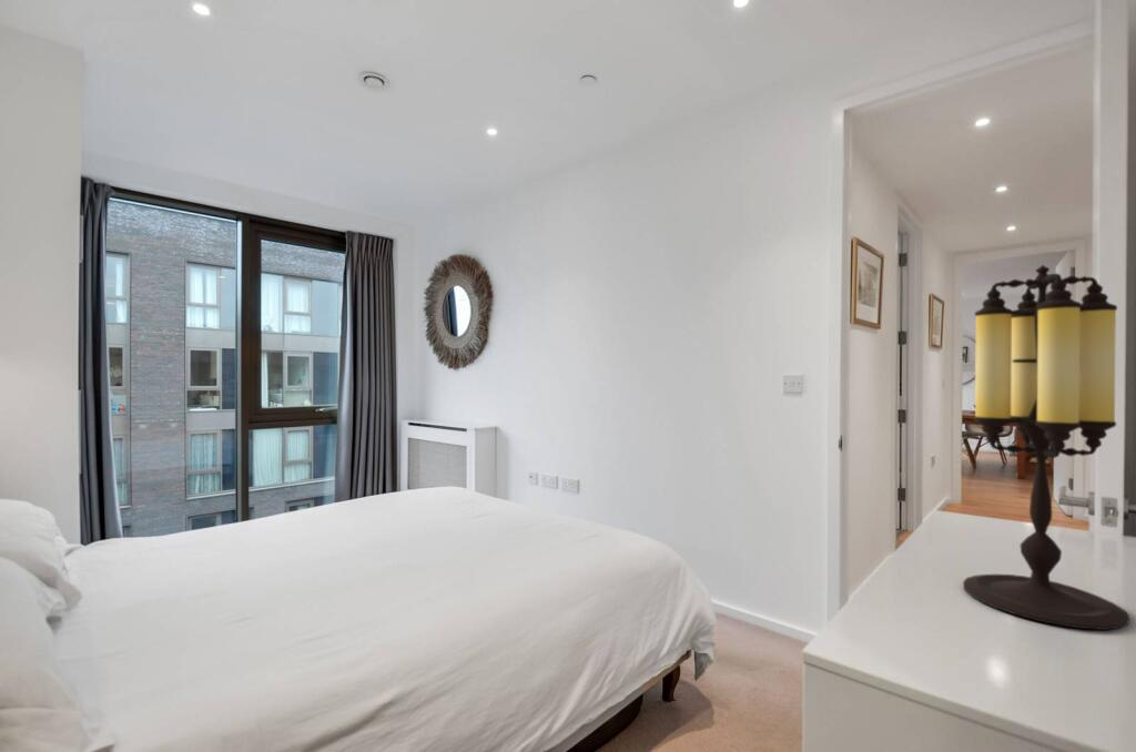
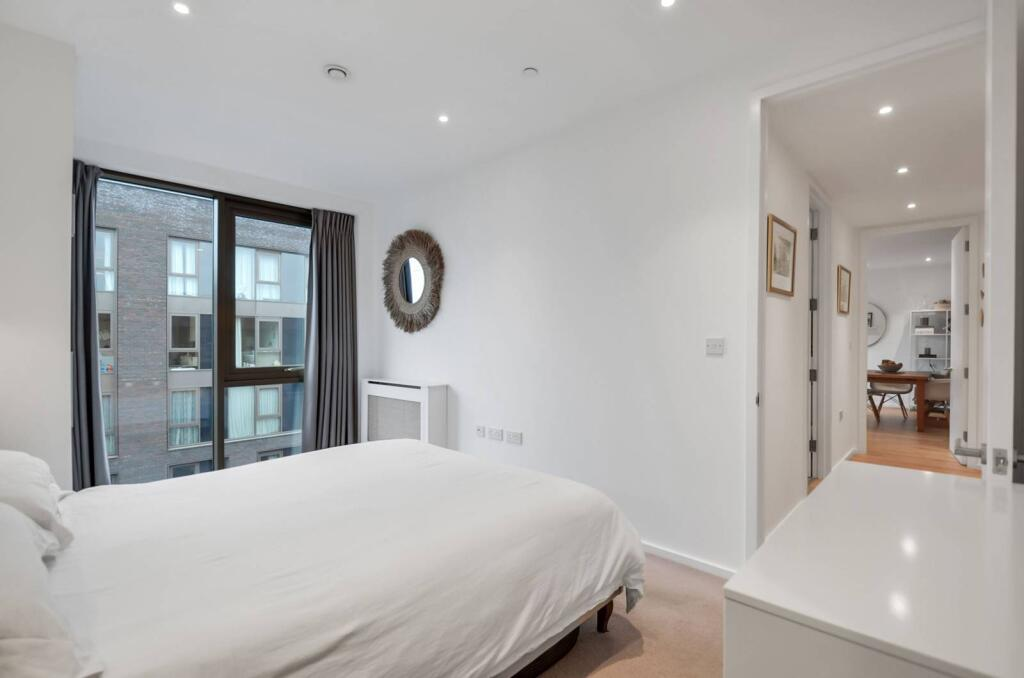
- table lamp [962,264,1130,631]
